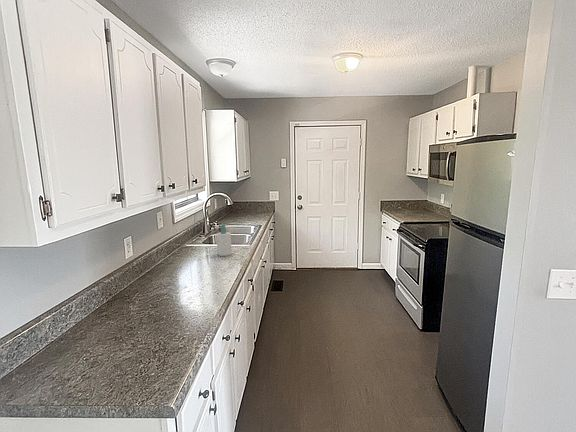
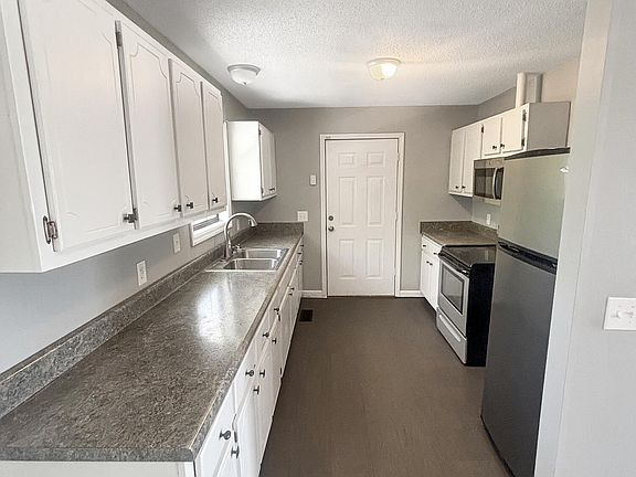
- soap bottle [216,223,233,257]
